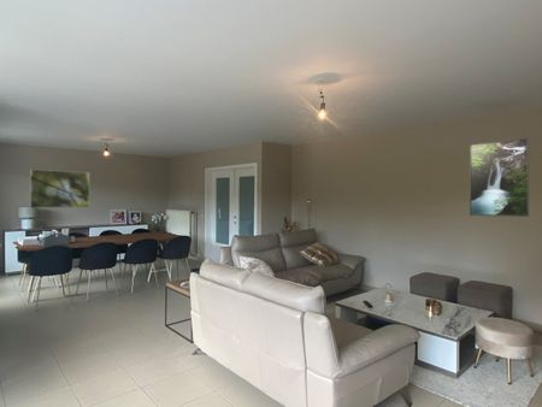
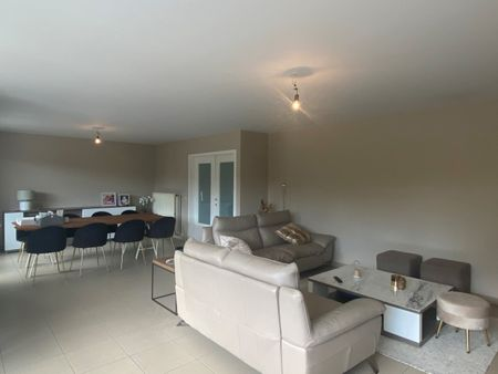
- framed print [469,136,530,218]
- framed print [29,169,90,210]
